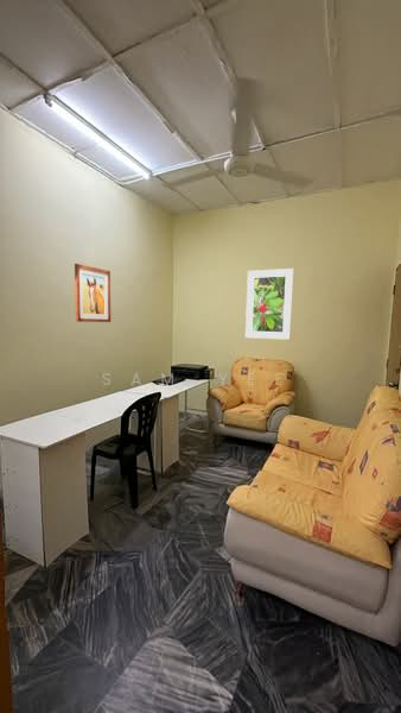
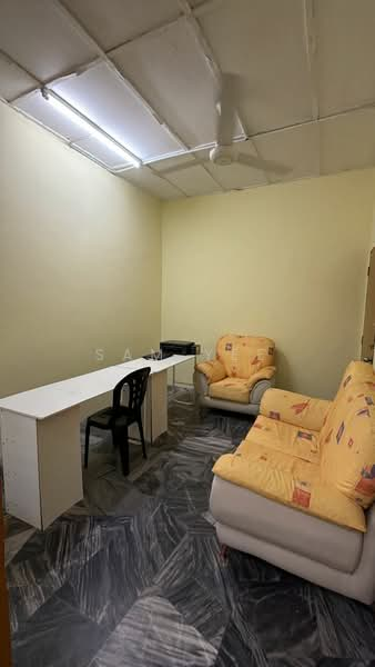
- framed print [244,267,294,341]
- wall art [74,263,112,323]
